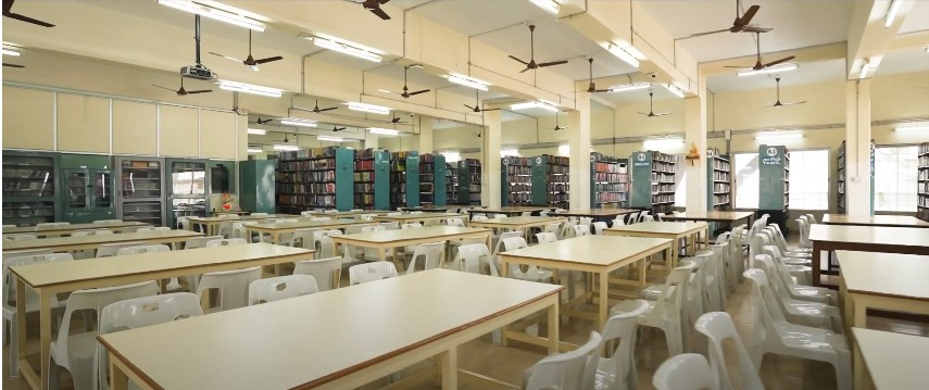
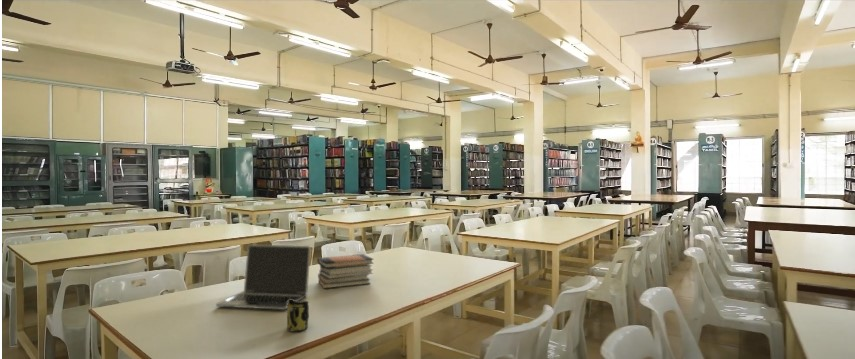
+ laptop [215,244,311,311]
+ mug [286,300,310,333]
+ book stack [317,253,375,289]
